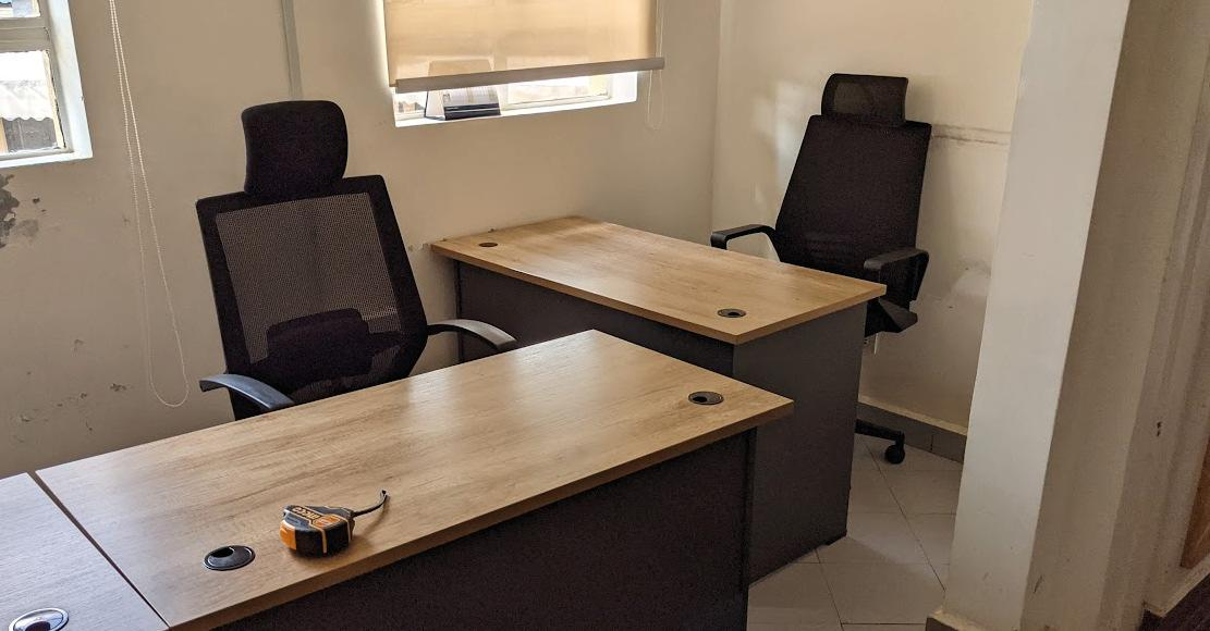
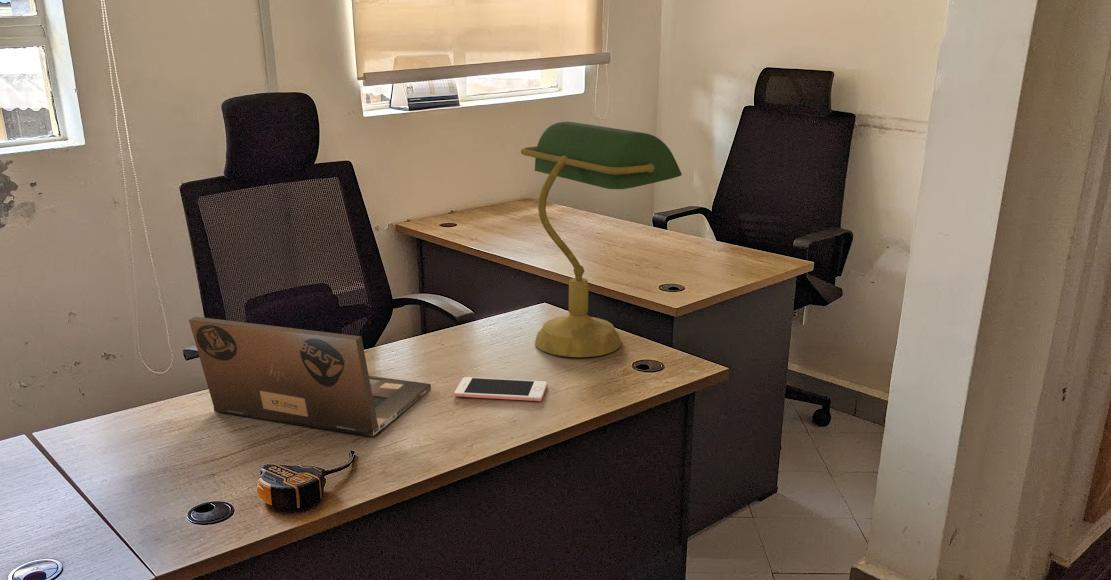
+ cell phone [454,376,548,402]
+ desk lamp [520,120,683,358]
+ laptop [188,316,432,437]
